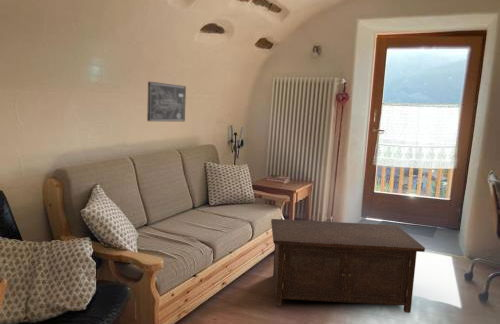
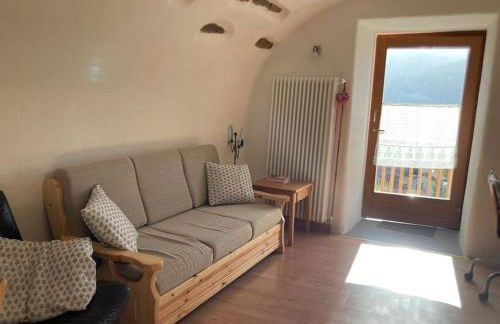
- wall art [146,81,187,122]
- cabinet [270,218,426,314]
